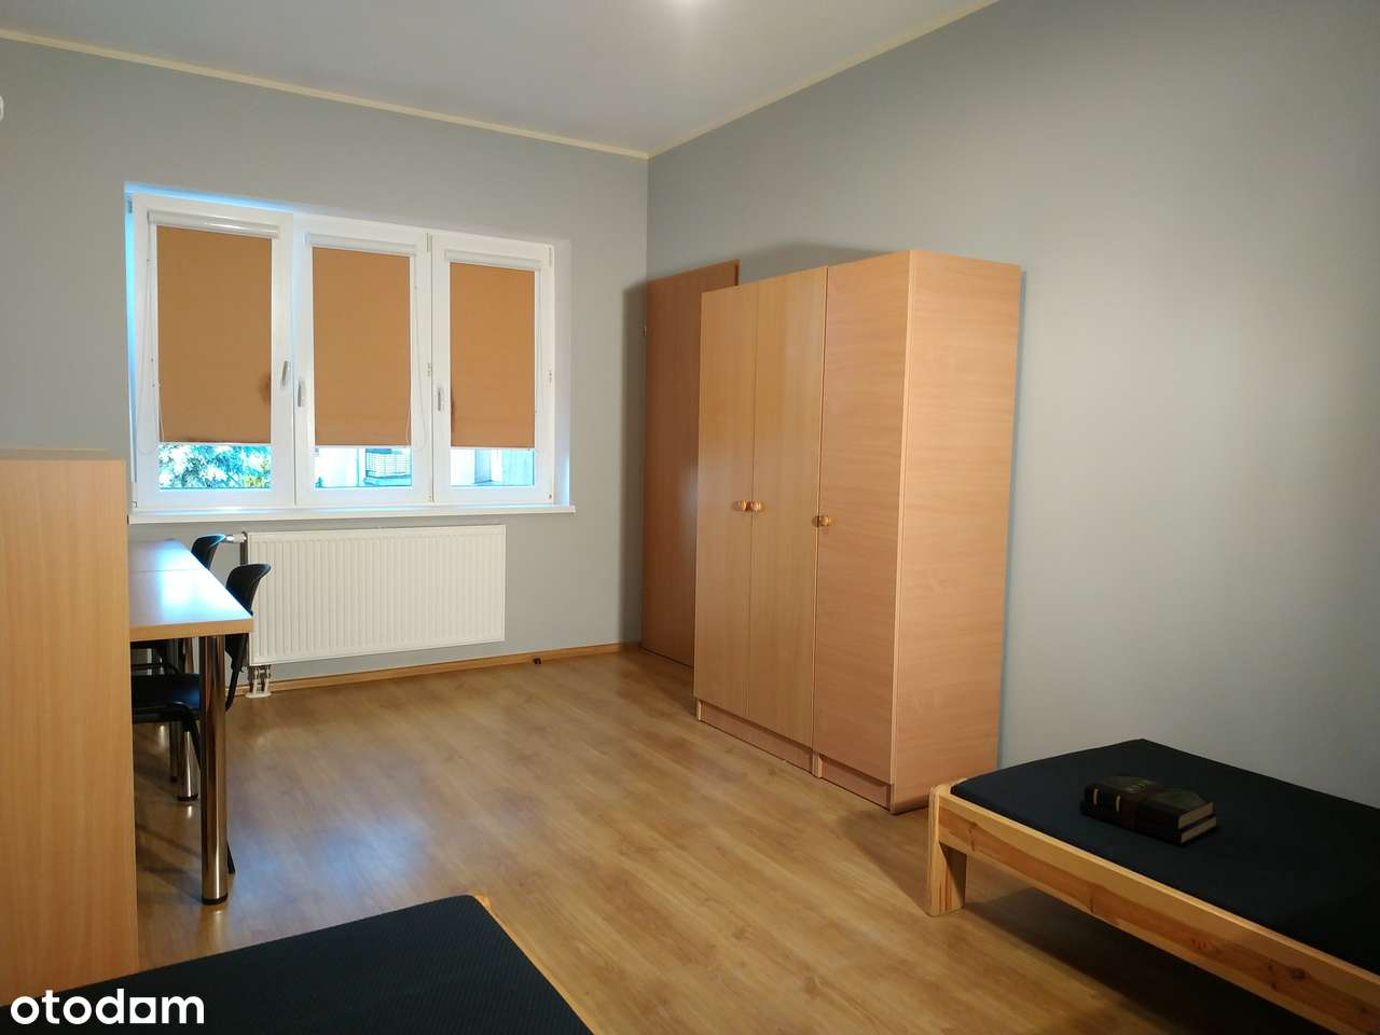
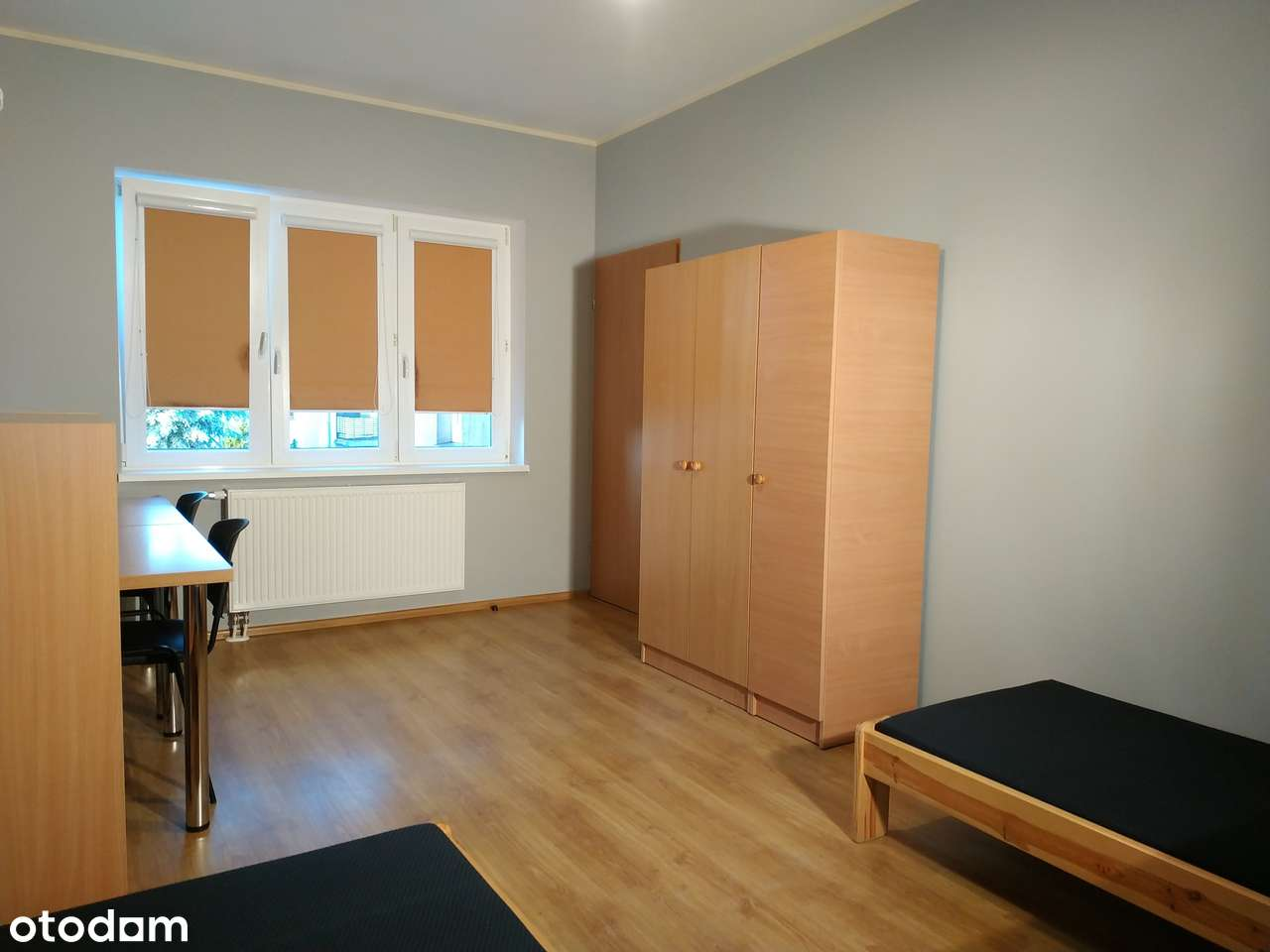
- book [1078,772,1219,845]
